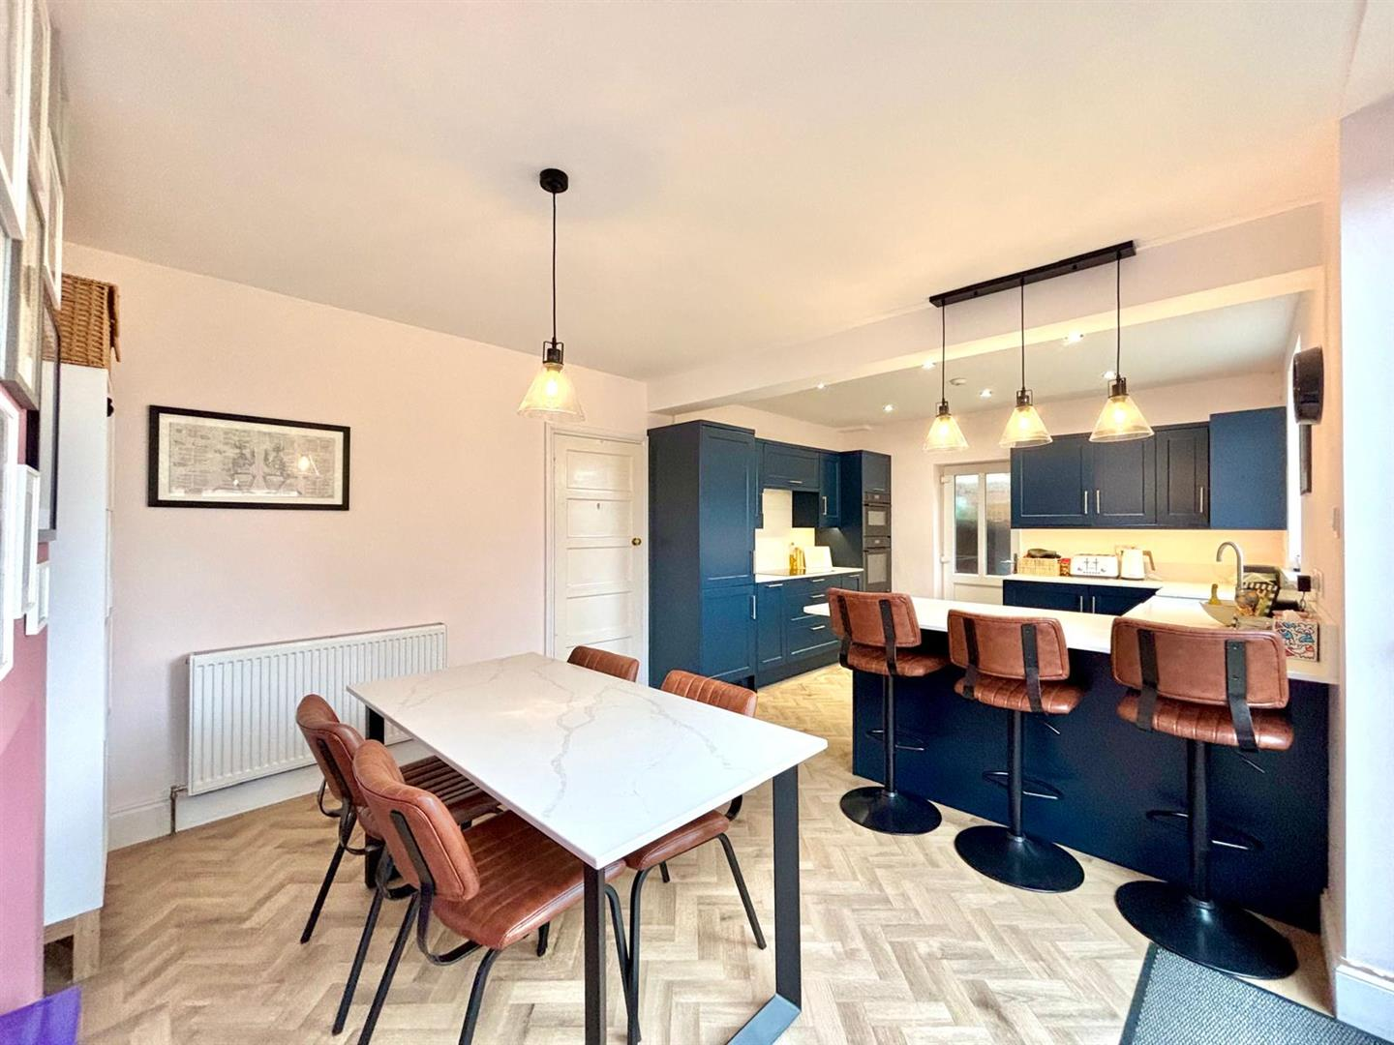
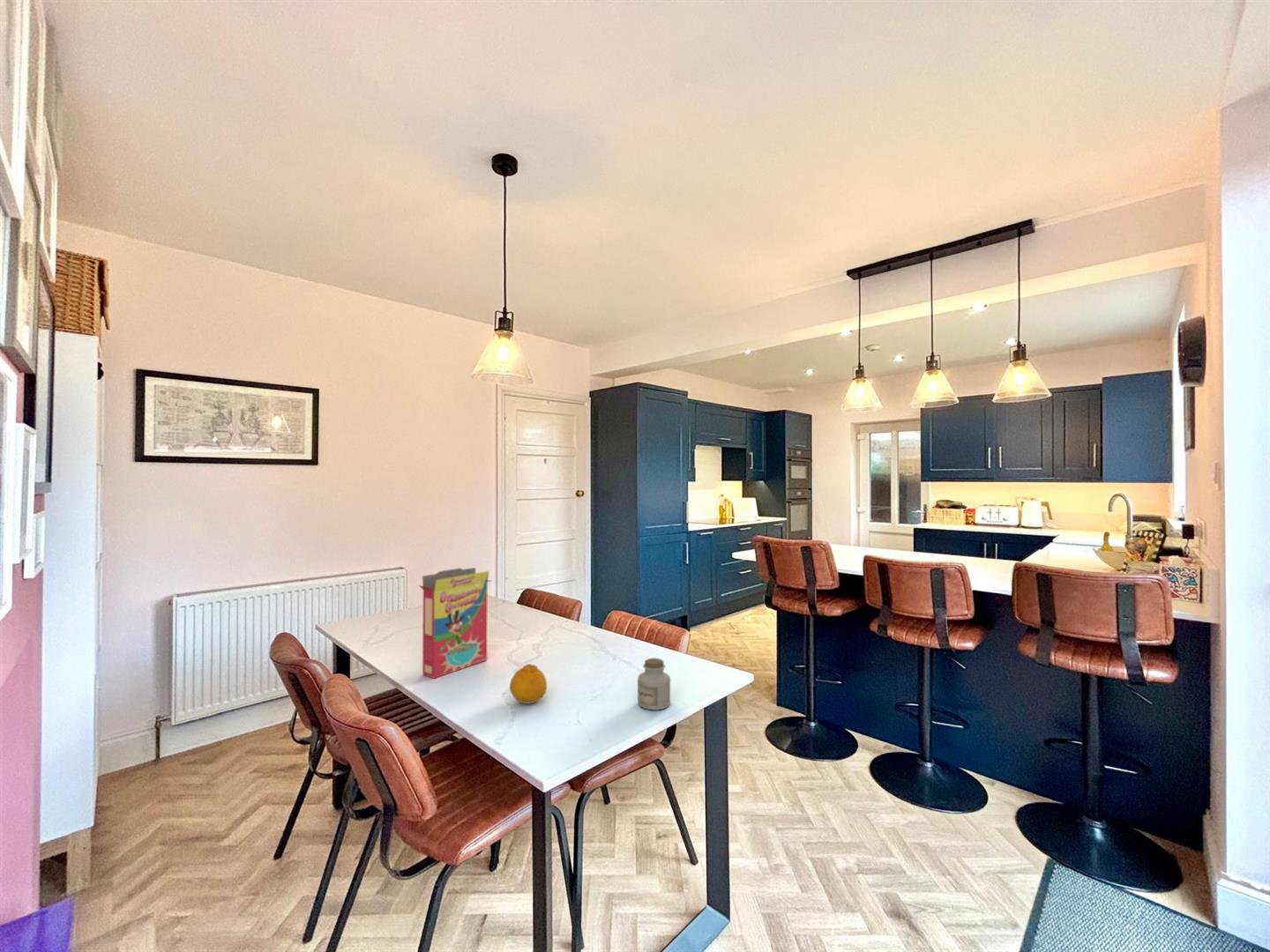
+ cereal box [418,567,492,680]
+ fruit [509,663,548,704]
+ jar [637,658,671,711]
